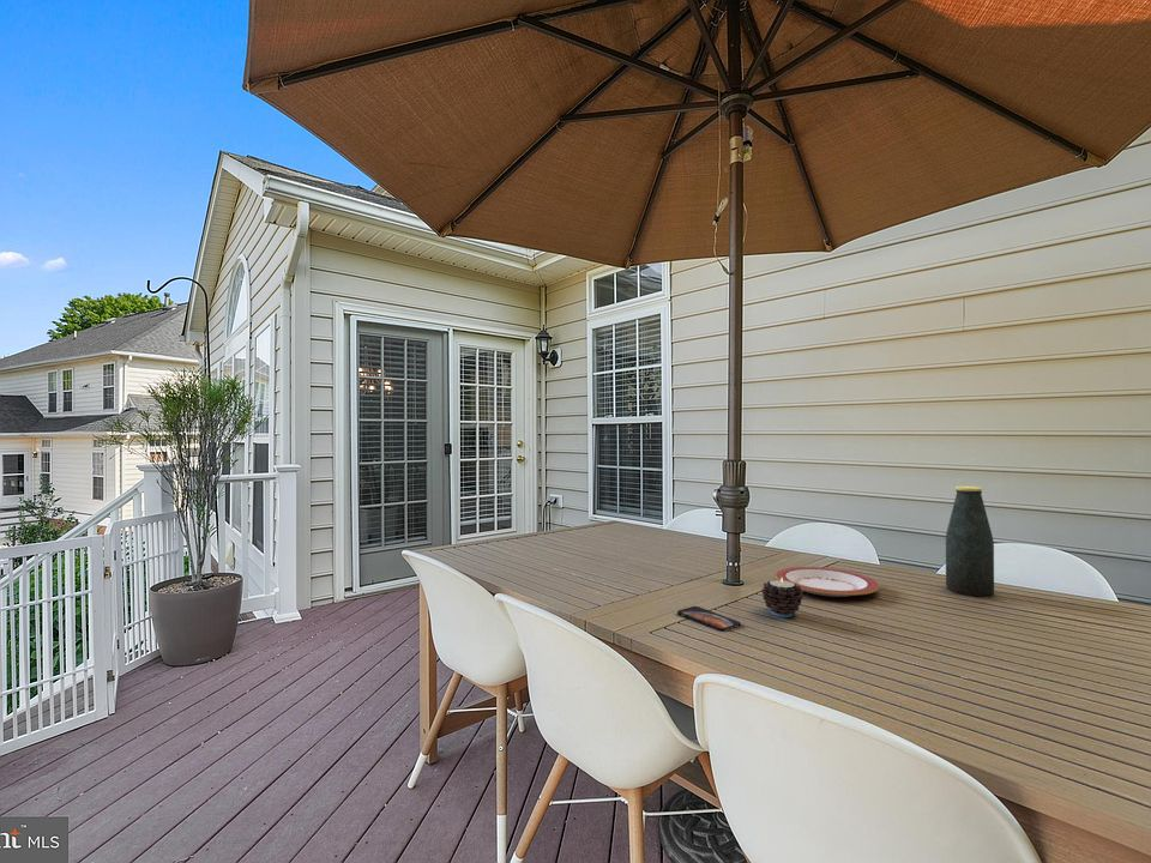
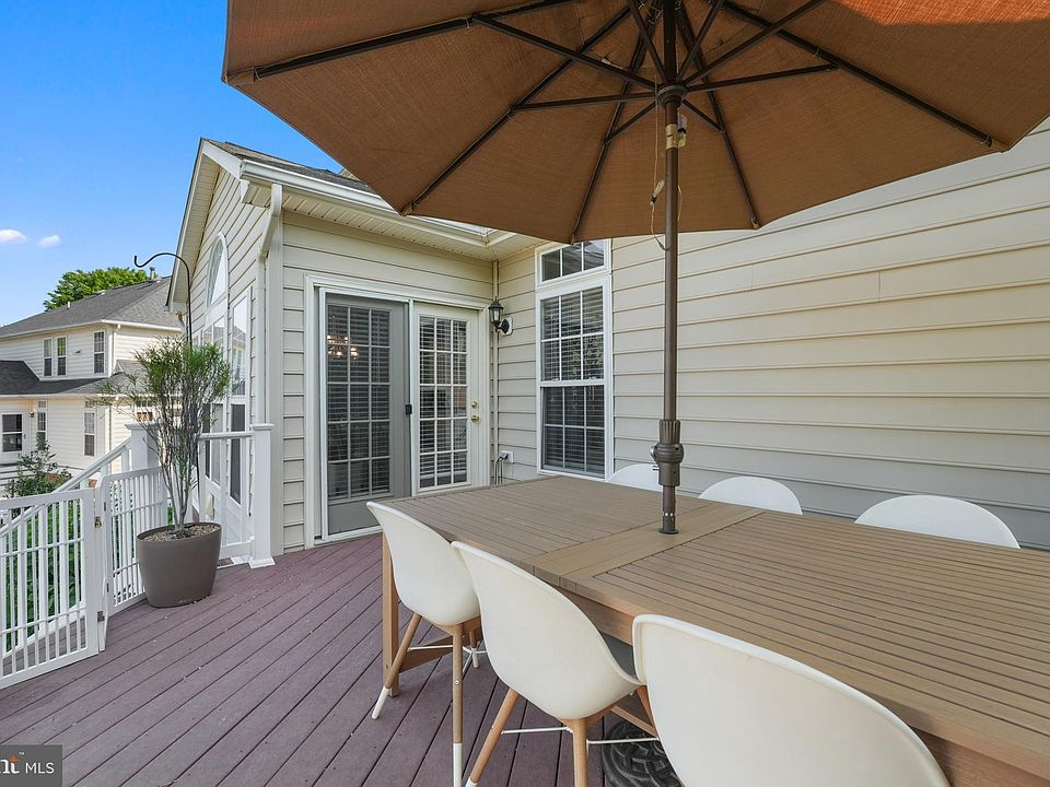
- candle [760,579,805,618]
- bottle [945,485,995,598]
- plate [775,566,881,598]
- smartphone [676,605,742,633]
